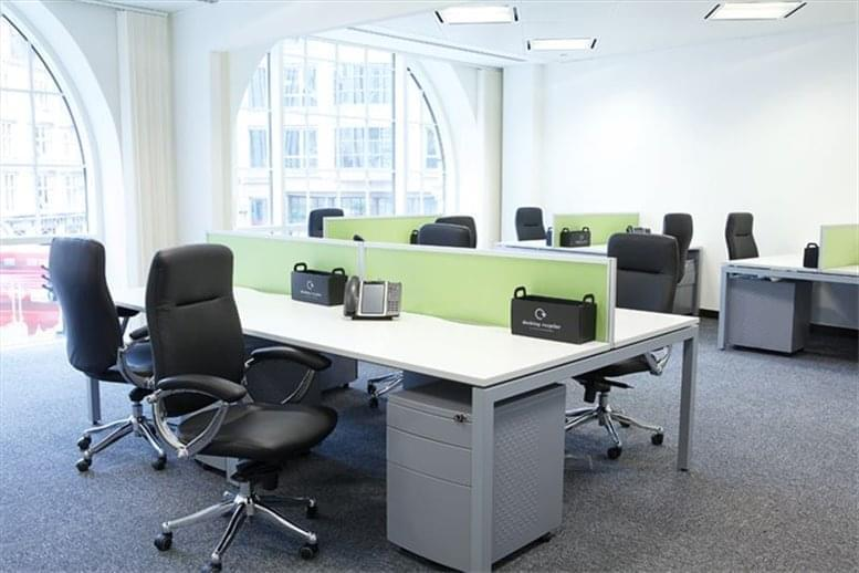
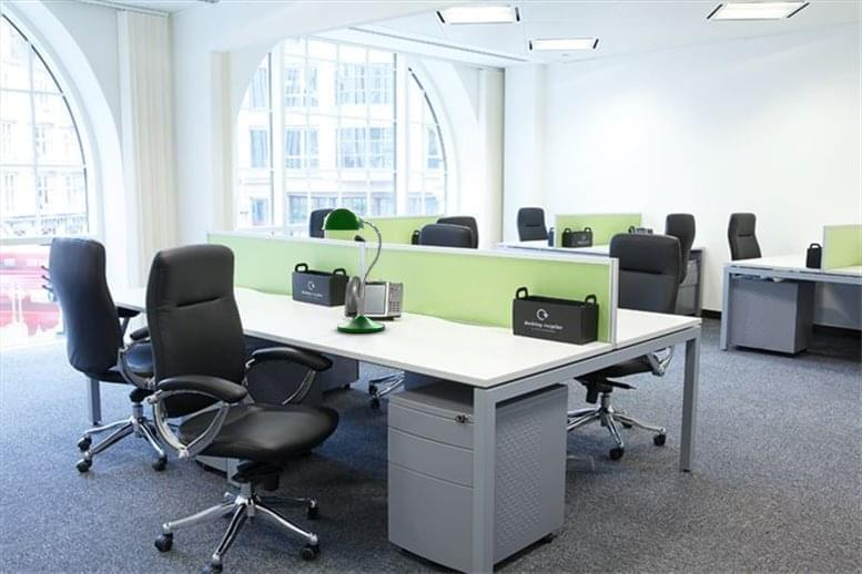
+ desk lamp [321,206,386,334]
